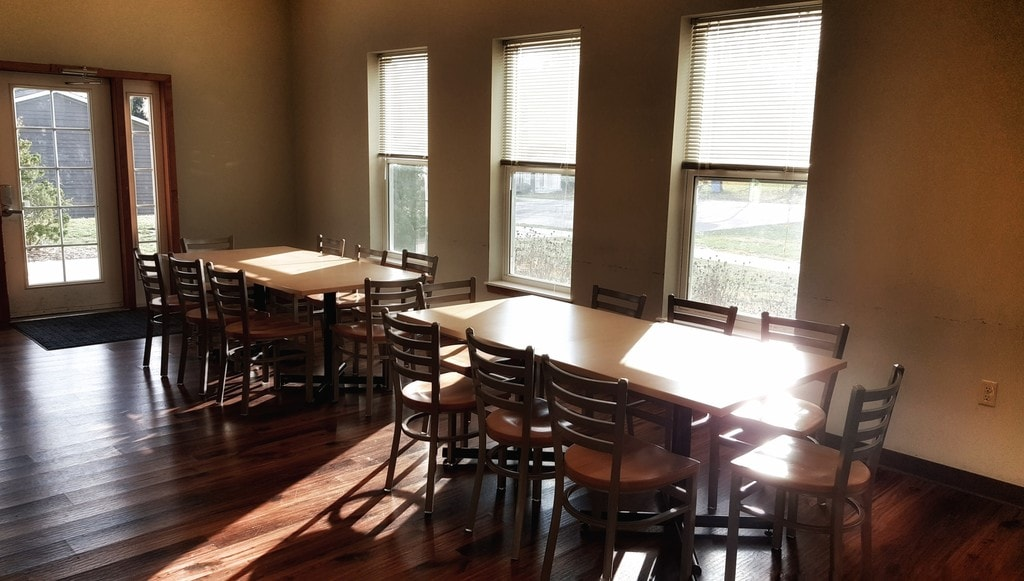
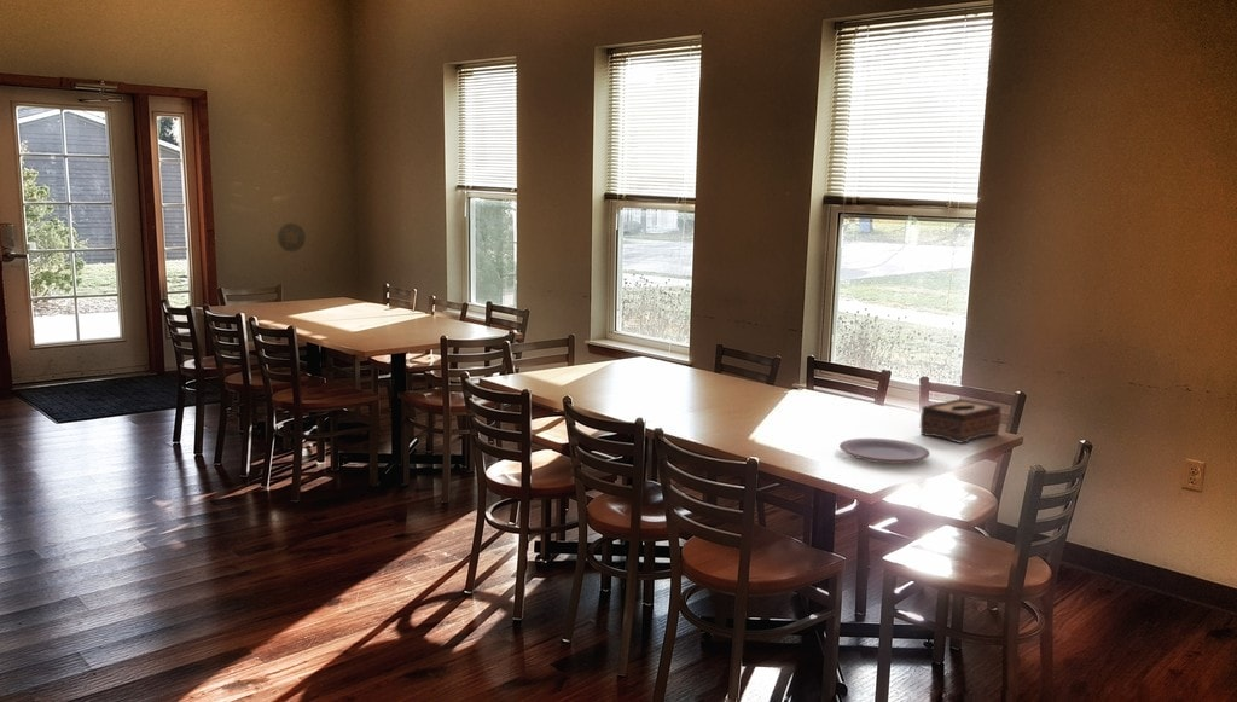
+ tissue box [919,398,1003,445]
+ decorative plate [275,221,307,254]
+ plate [838,437,931,465]
